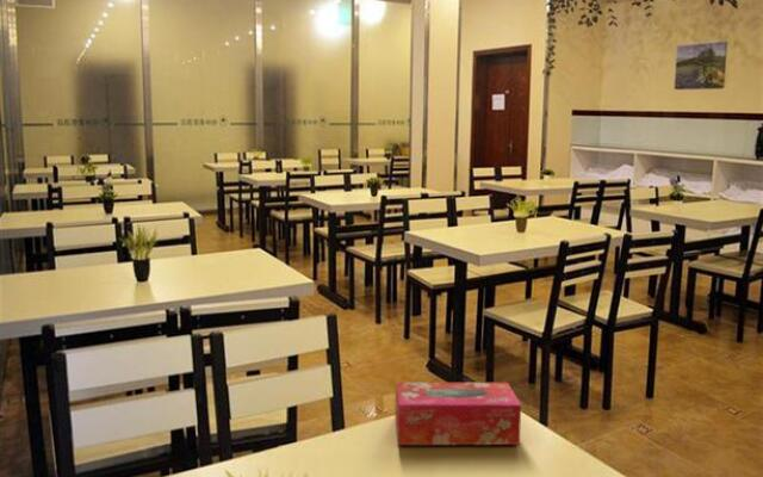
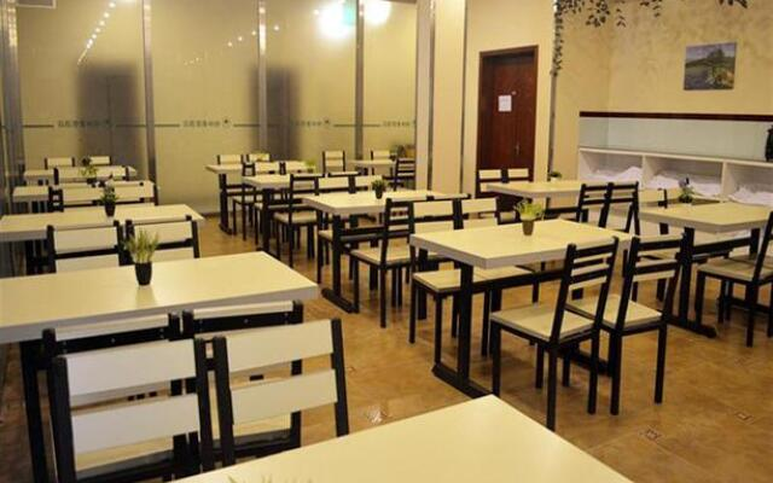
- tissue box [393,382,522,446]
